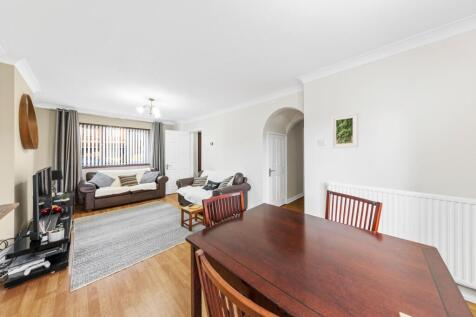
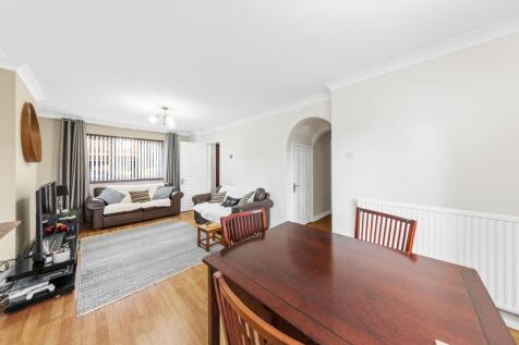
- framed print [331,112,359,149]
